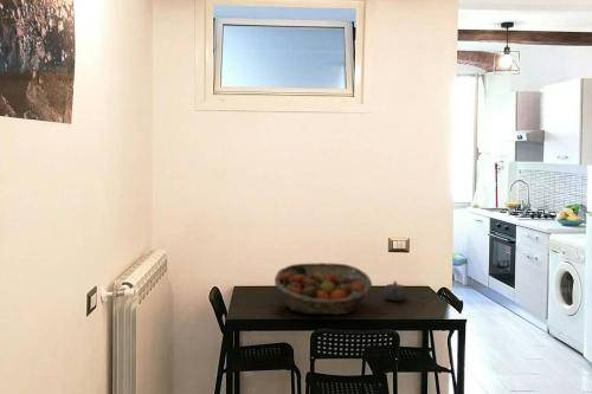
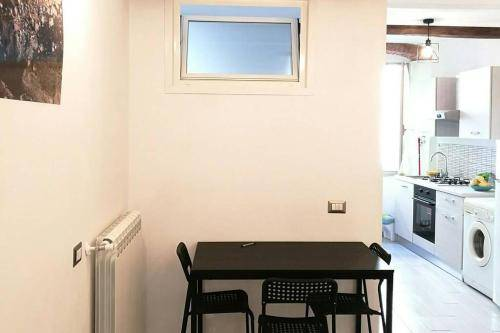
- teapot [382,280,407,302]
- fruit basket [274,261,373,316]
